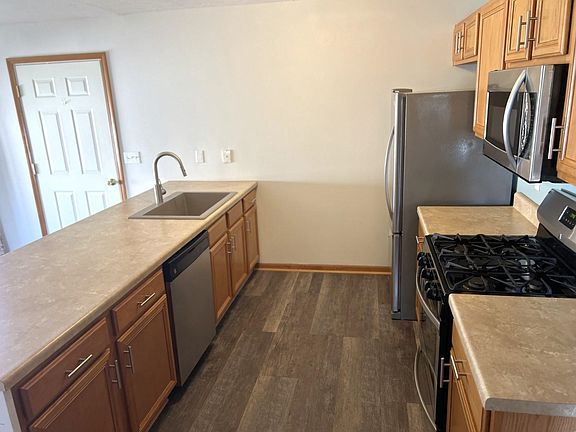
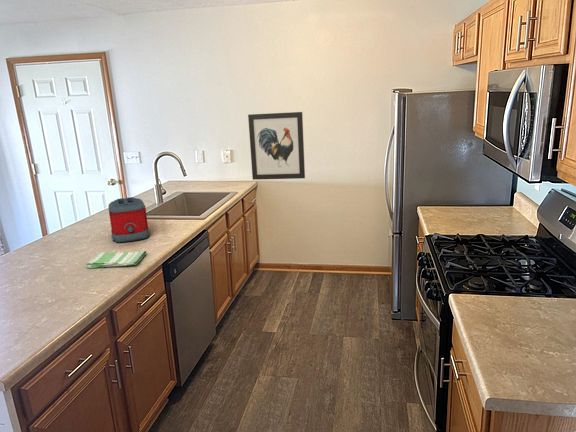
+ toaster [107,196,151,243]
+ wall art [247,111,306,181]
+ dish towel [85,250,147,269]
